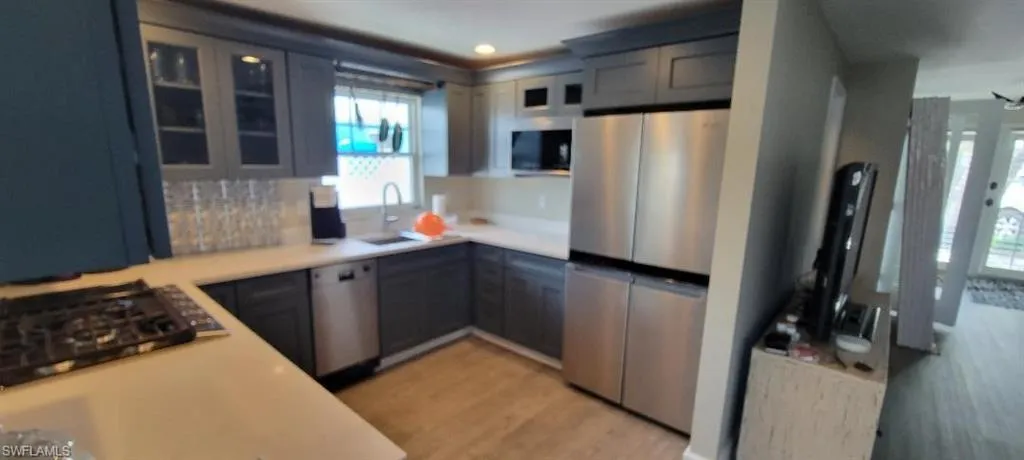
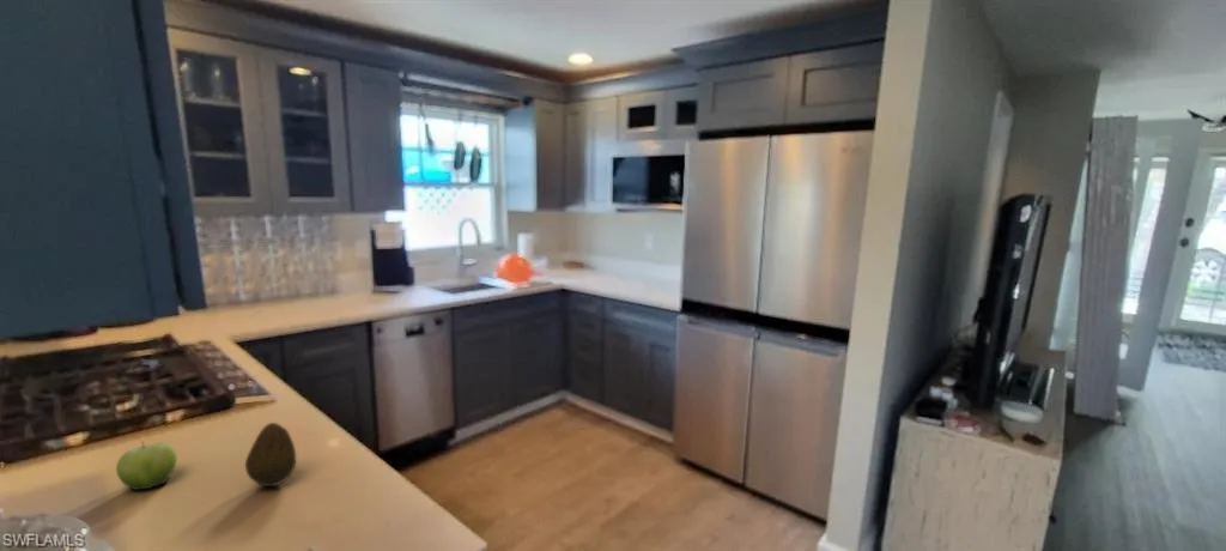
+ fruit [244,422,297,488]
+ fruit [115,440,178,491]
